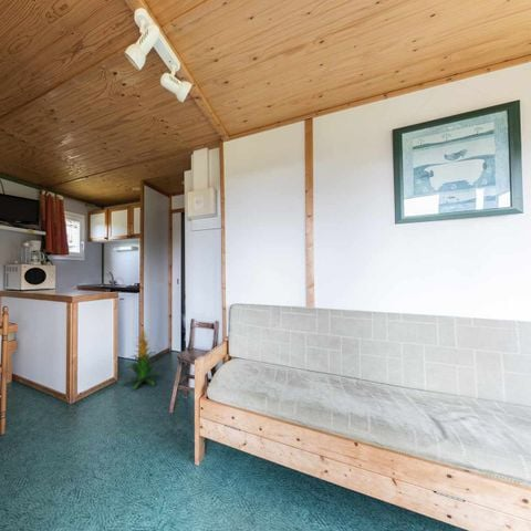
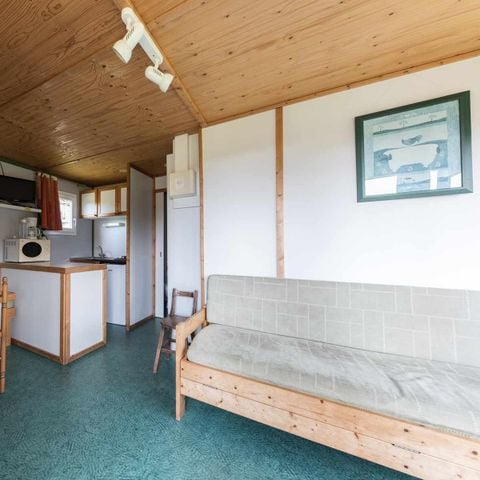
- indoor plant [121,327,163,391]
